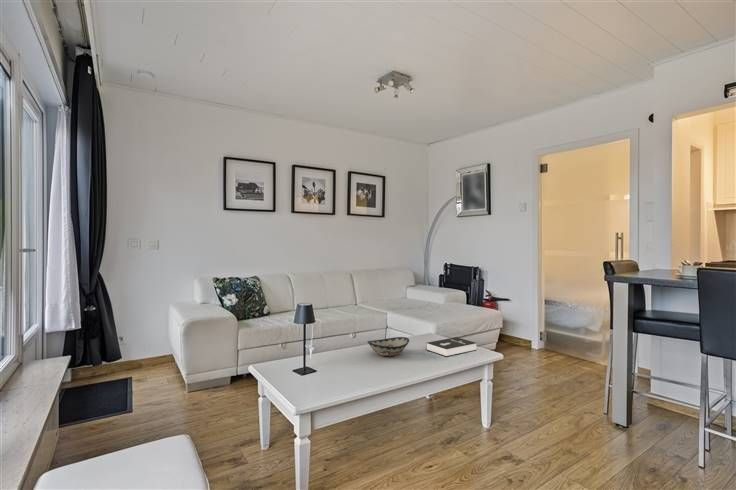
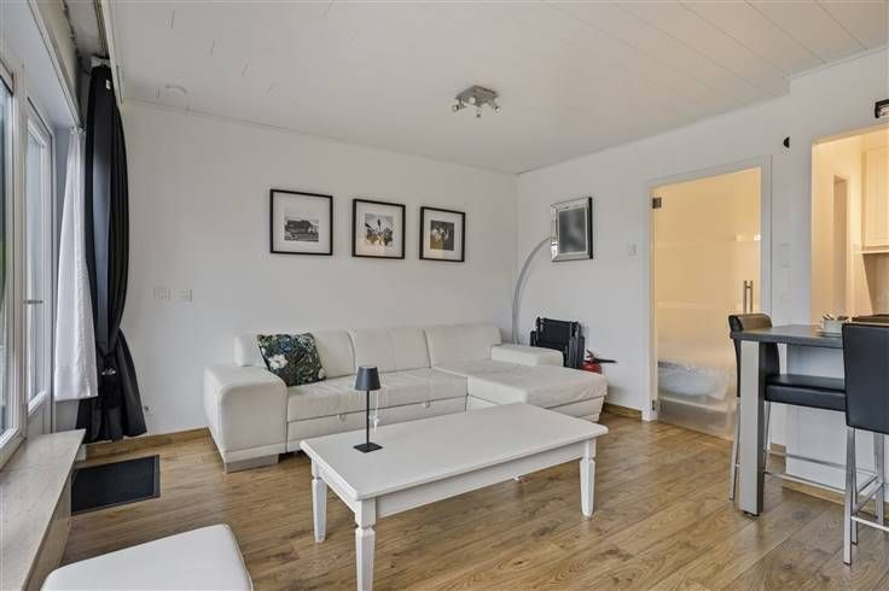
- booklet [425,336,477,358]
- decorative bowl [366,336,410,357]
